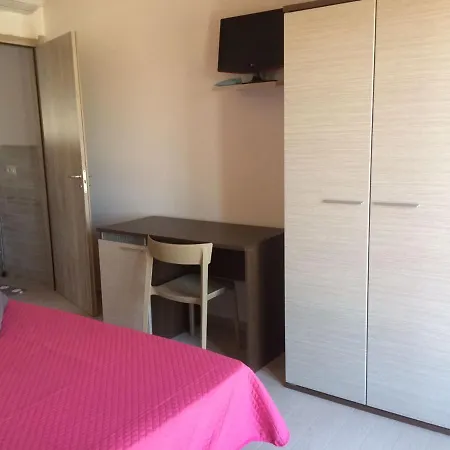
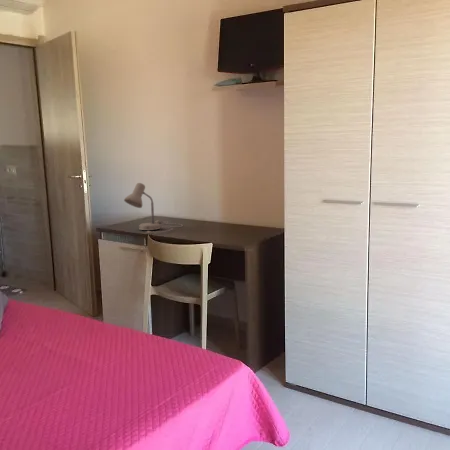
+ desk lamp [123,182,184,234]
